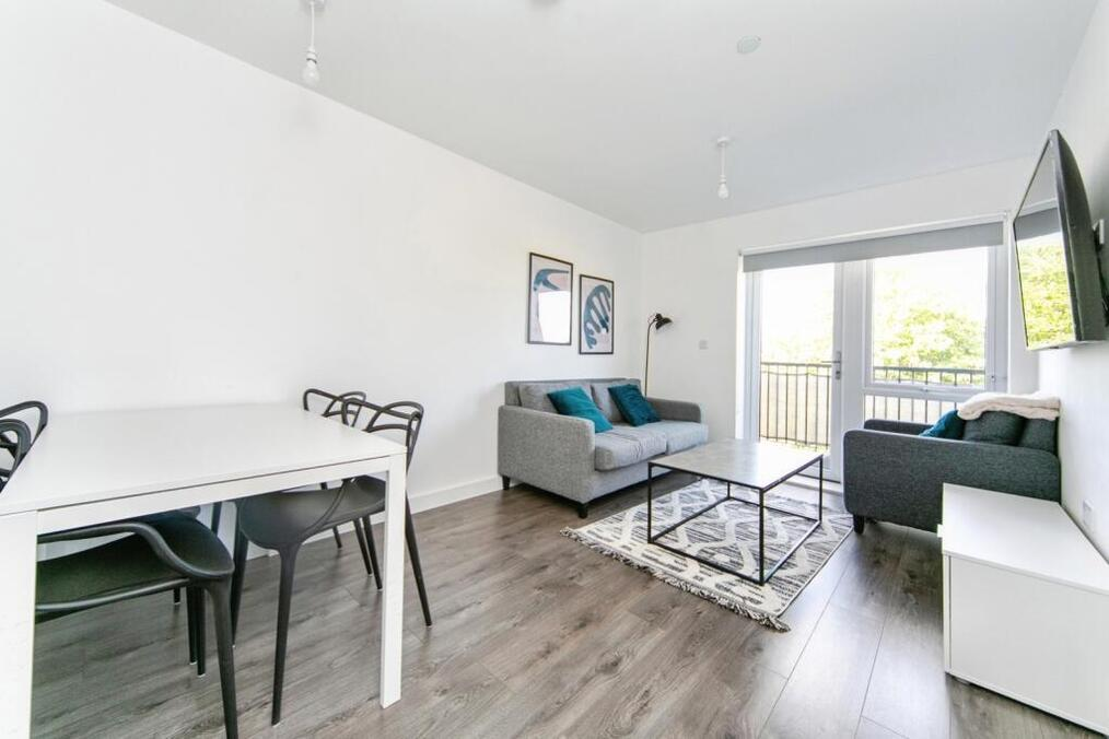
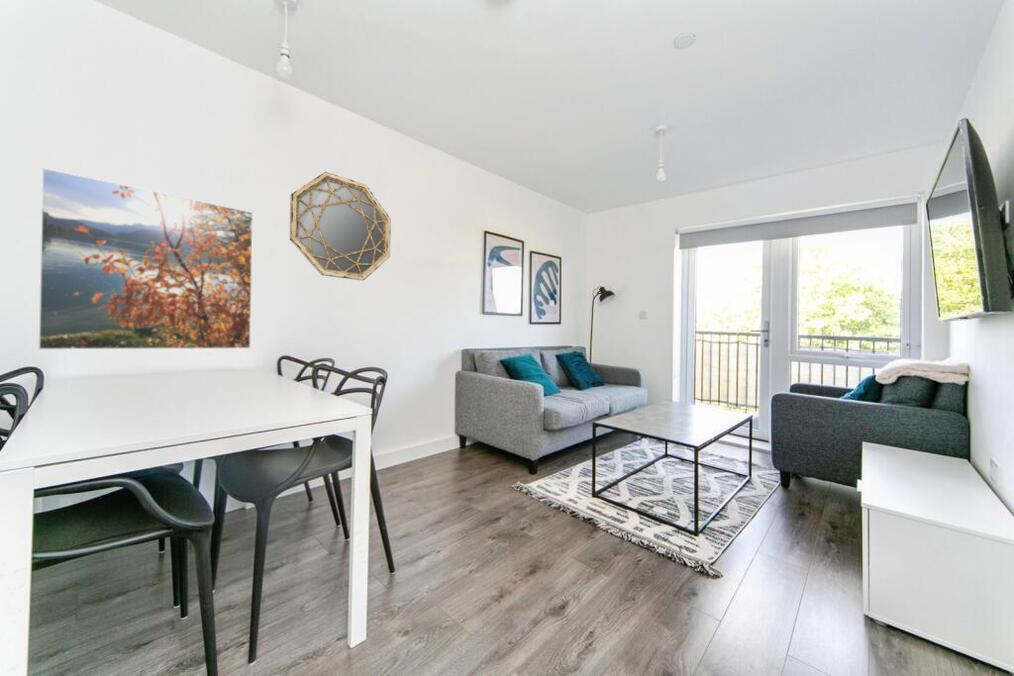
+ home mirror [289,171,392,281]
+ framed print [37,167,254,351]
